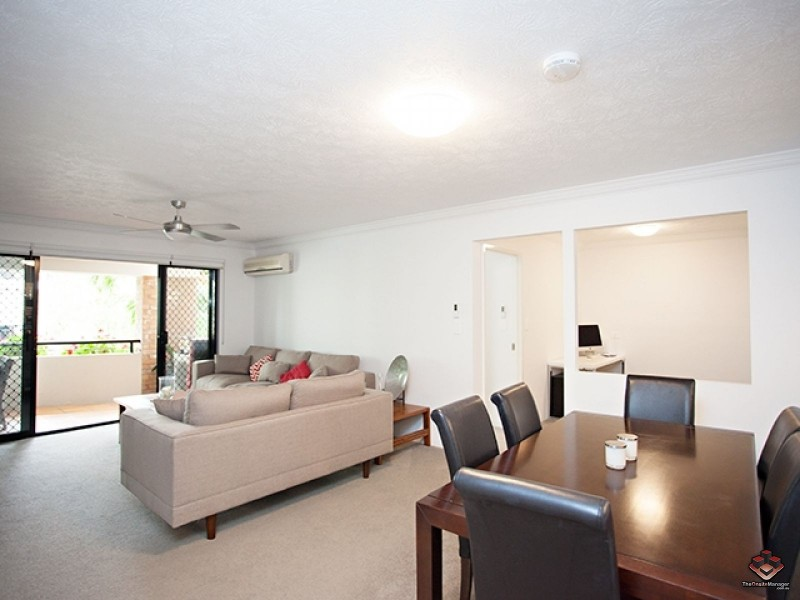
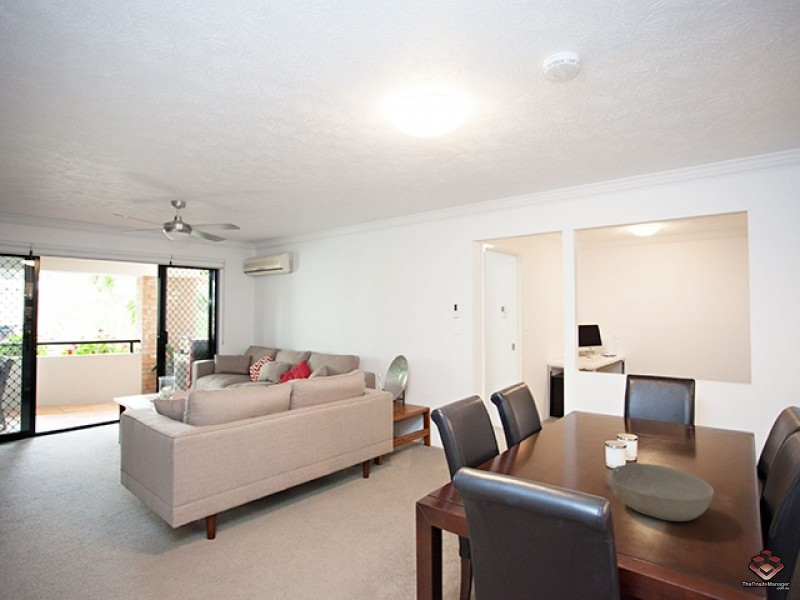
+ bowl [610,462,715,522]
